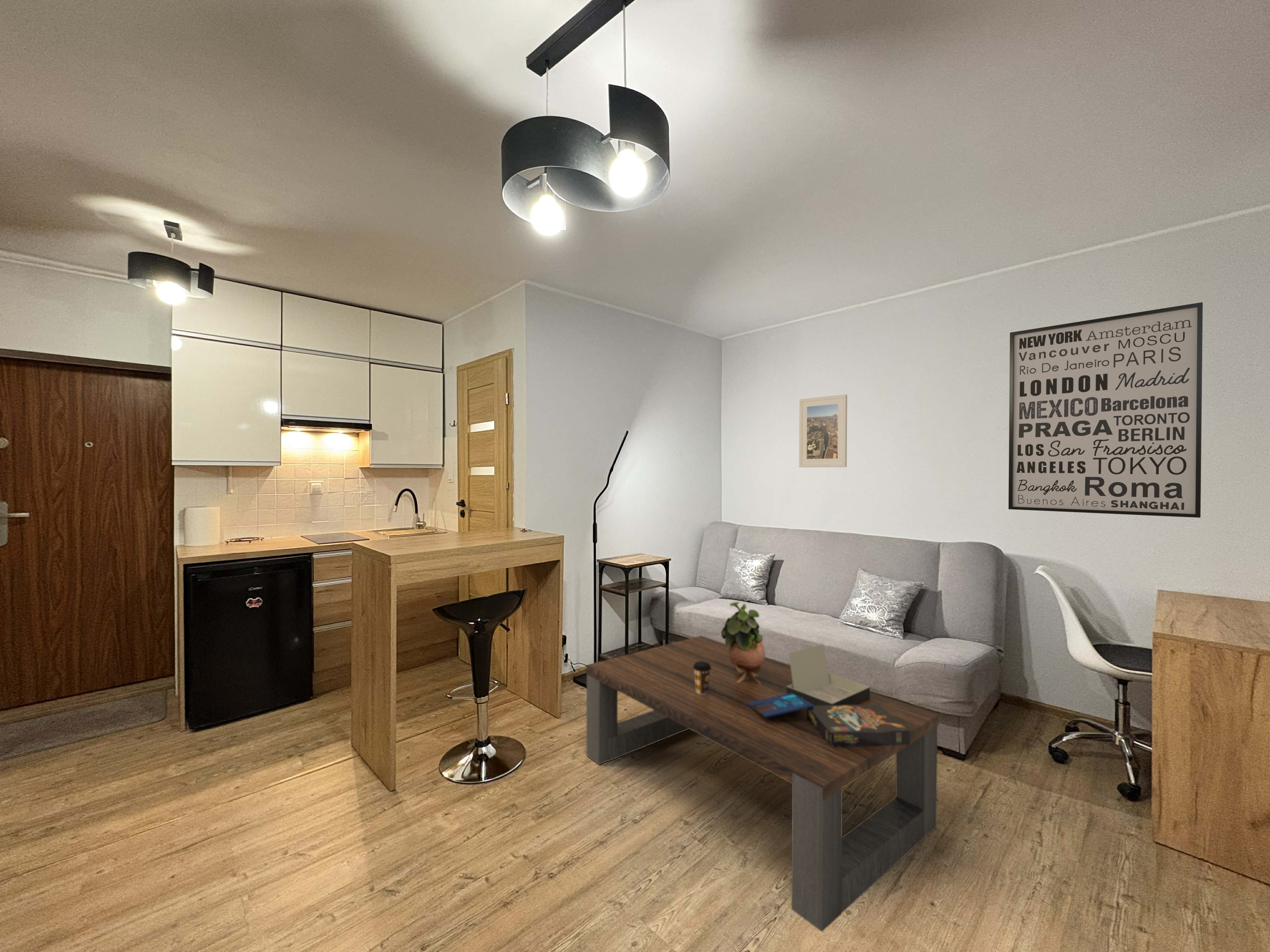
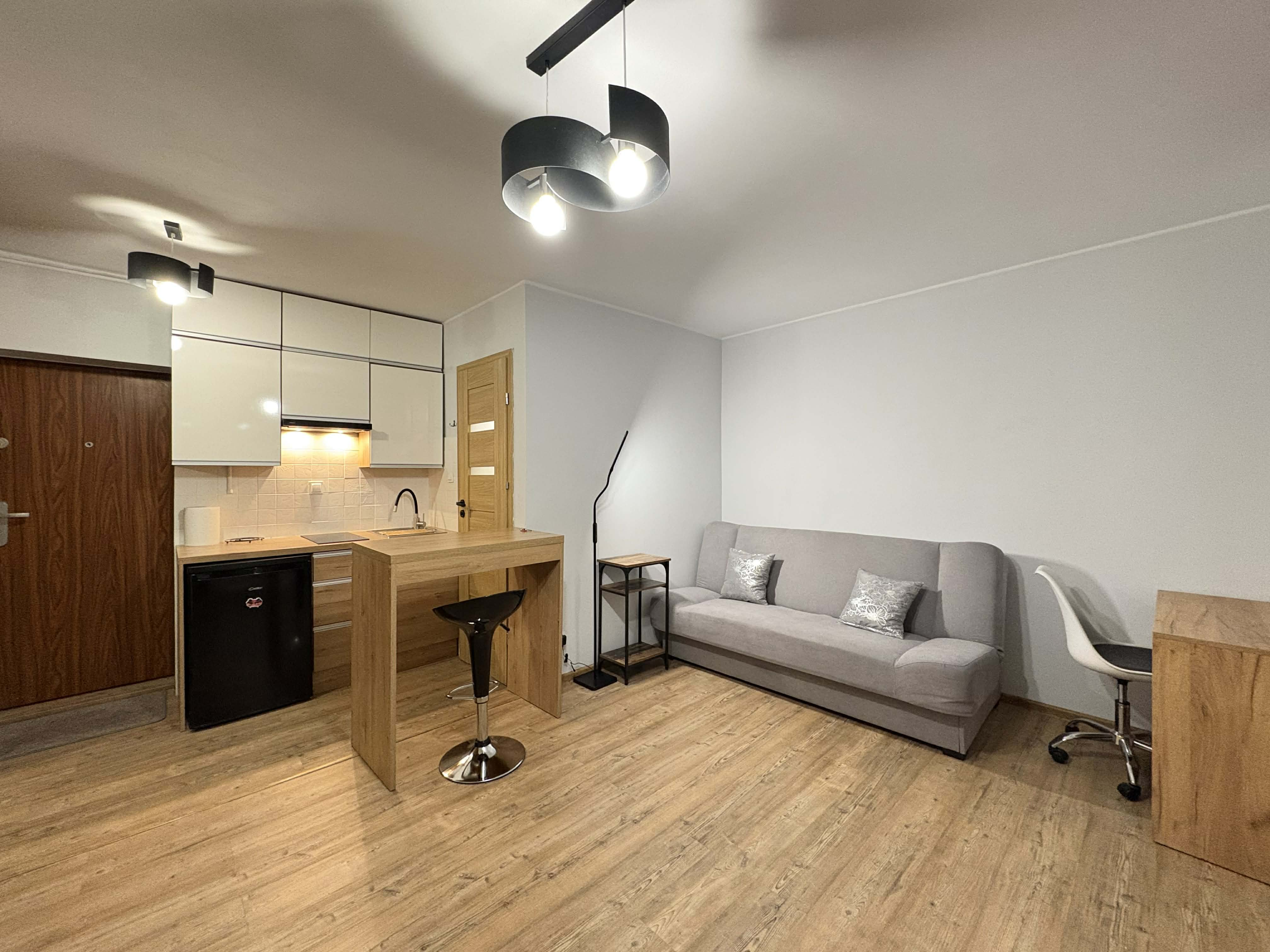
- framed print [799,394,848,467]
- coffee cup [693,661,711,694]
- board game [748,644,911,746]
- coffee table [586,635,939,932]
- potted plant [721,601,765,684]
- wall art [1008,302,1203,518]
